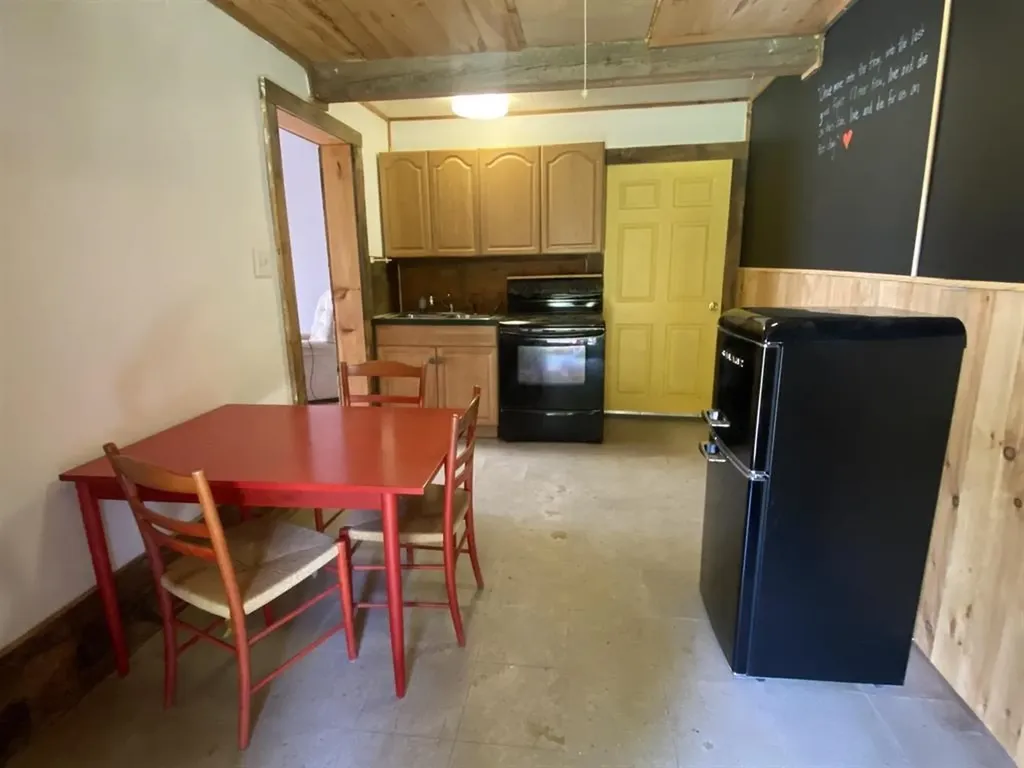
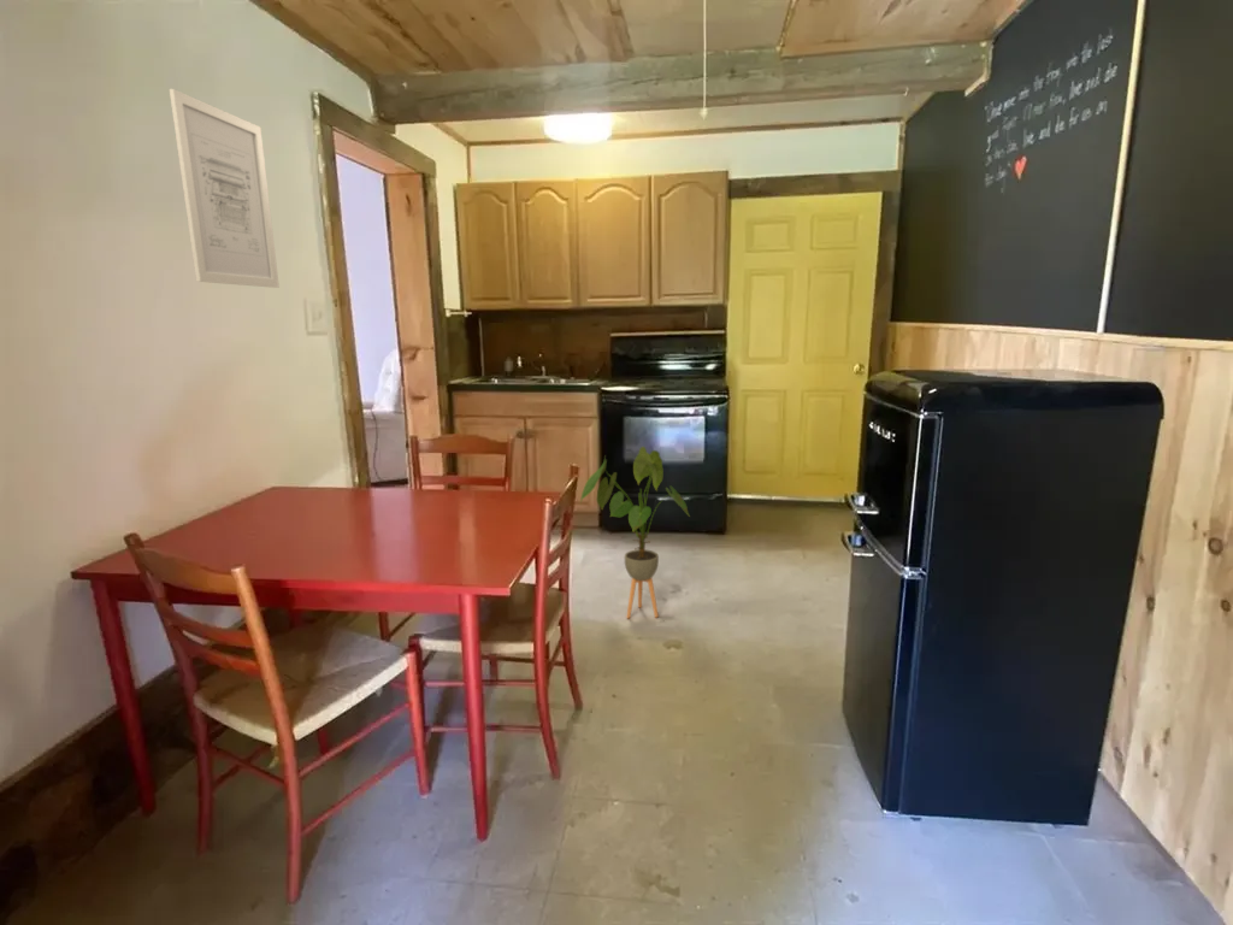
+ wall art [169,88,281,289]
+ house plant [579,446,690,619]
